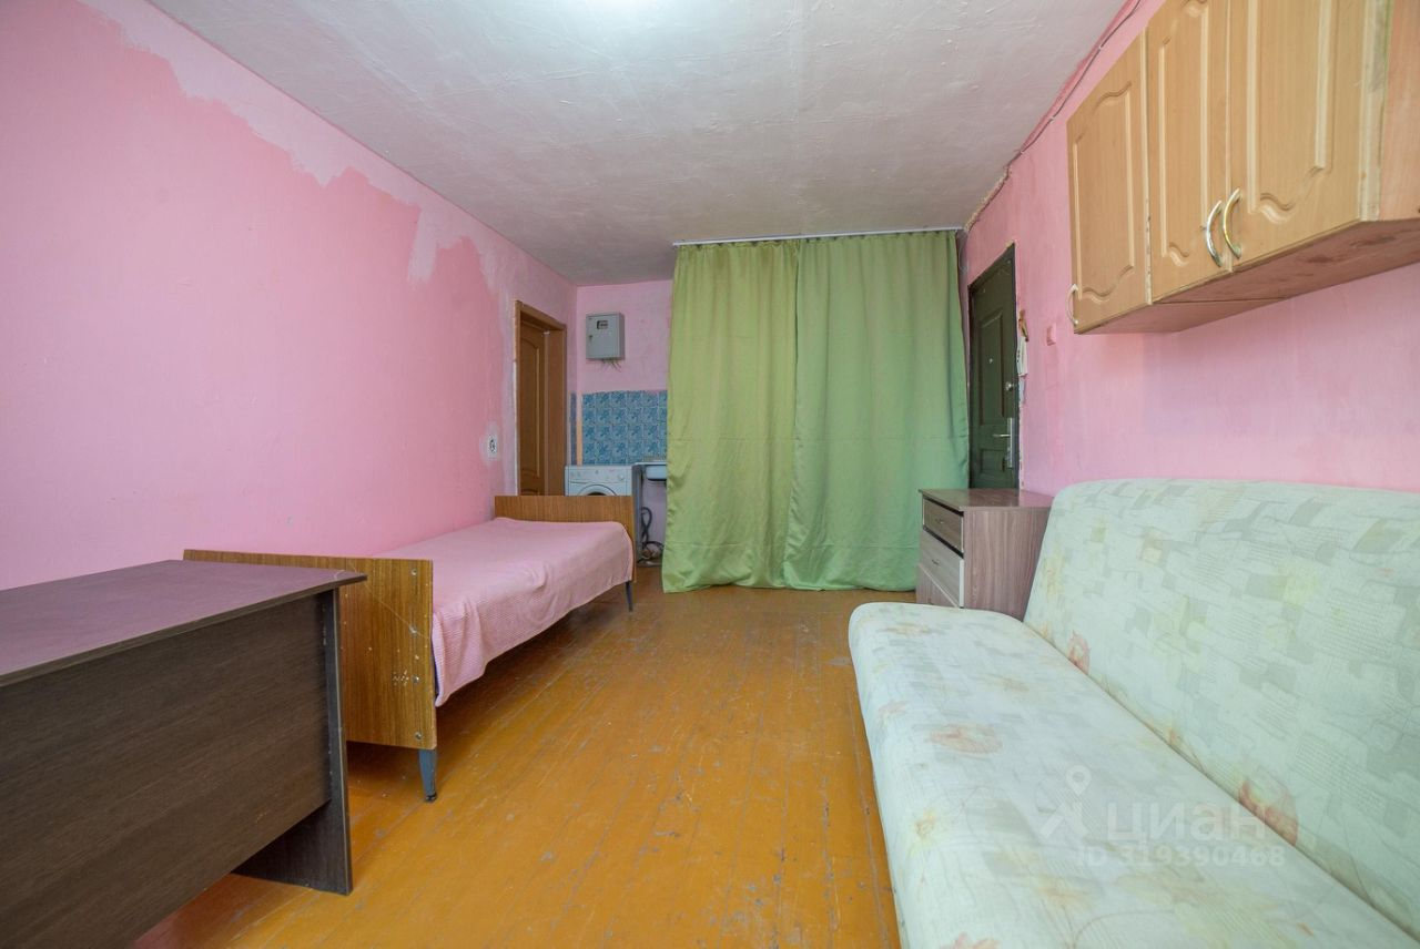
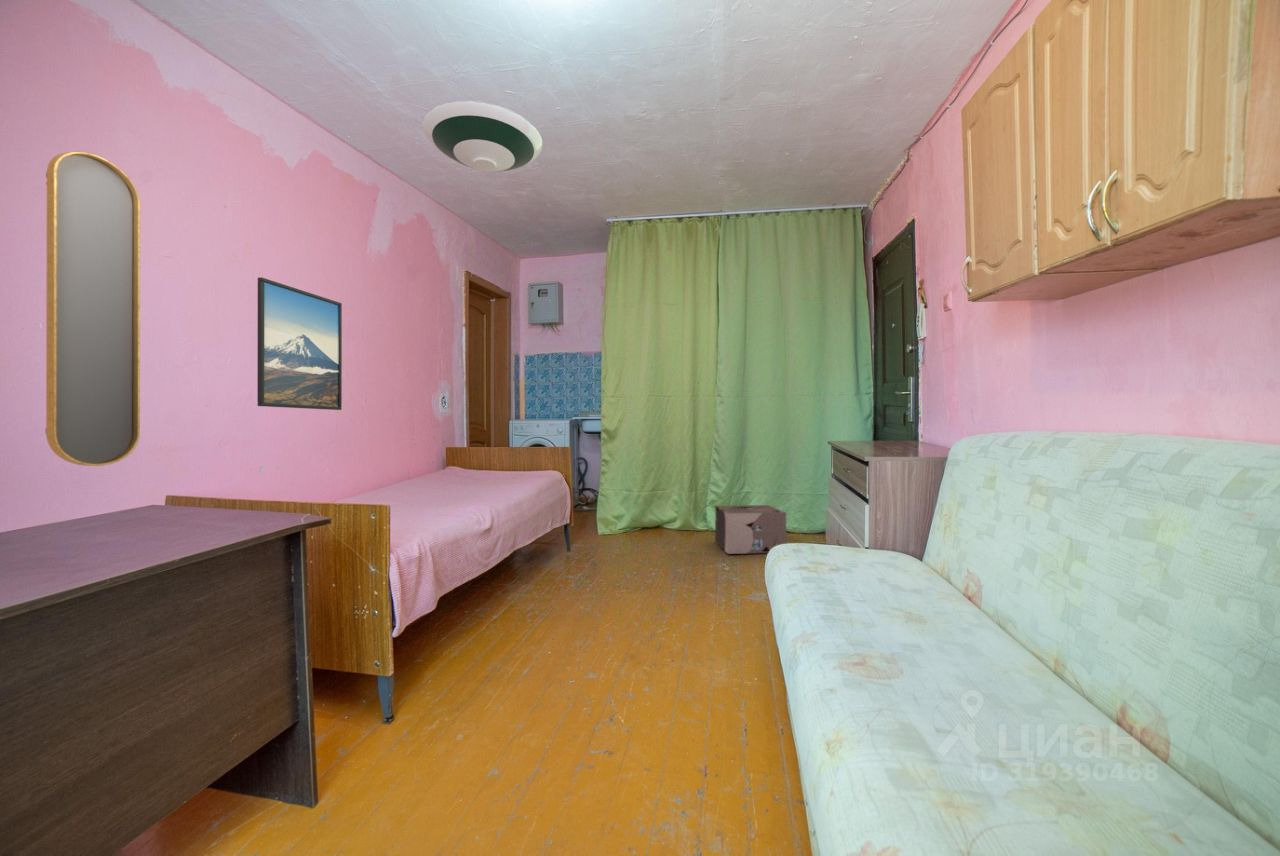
+ cardboard box [714,504,787,555]
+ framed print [256,276,343,411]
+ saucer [422,99,544,173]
+ home mirror [45,151,141,467]
